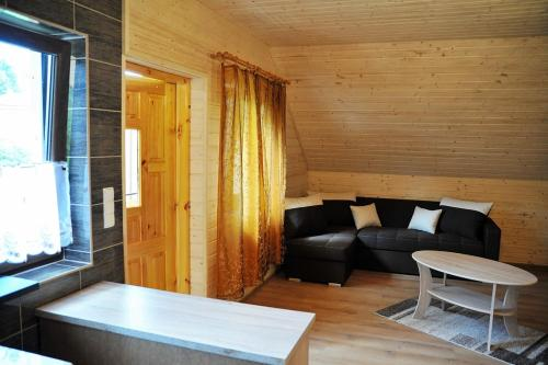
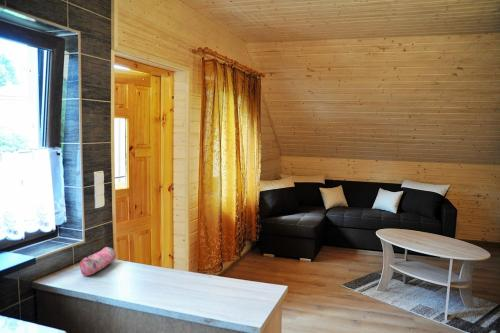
+ pencil case [79,246,117,277]
